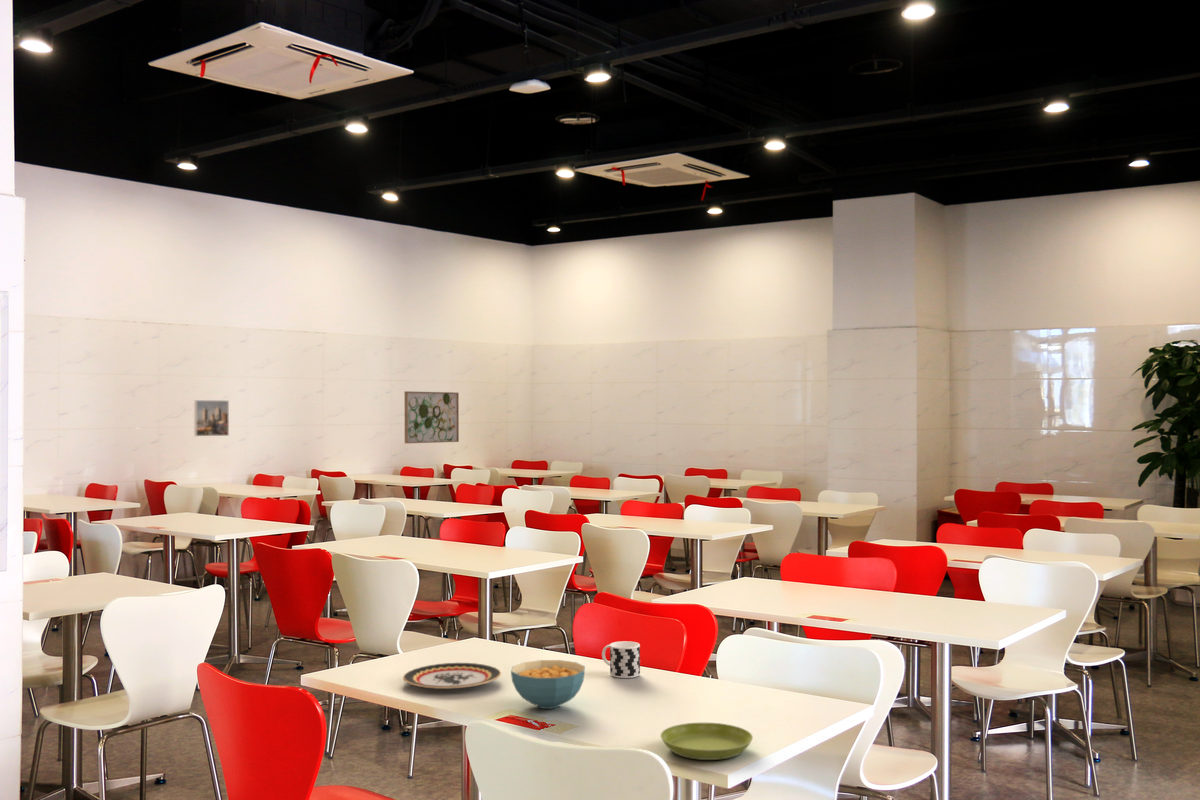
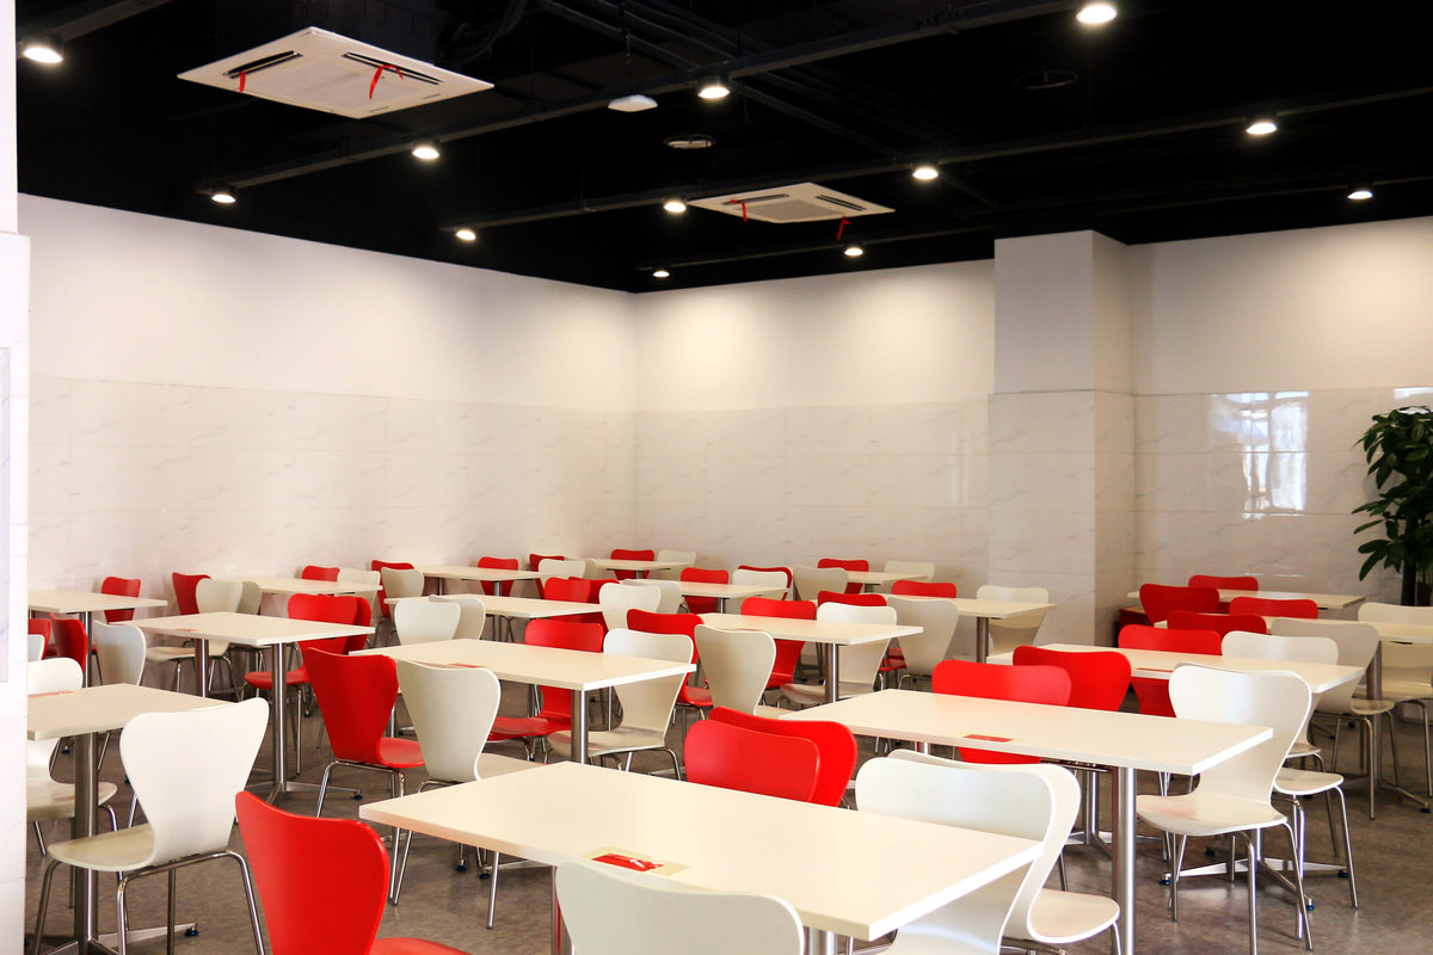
- plate [402,662,502,690]
- cereal bowl [510,659,586,710]
- cup [601,640,641,679]
- saucer [660,722,754,761]
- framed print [193,399,230,437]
- wall art [404,390,460,444]
